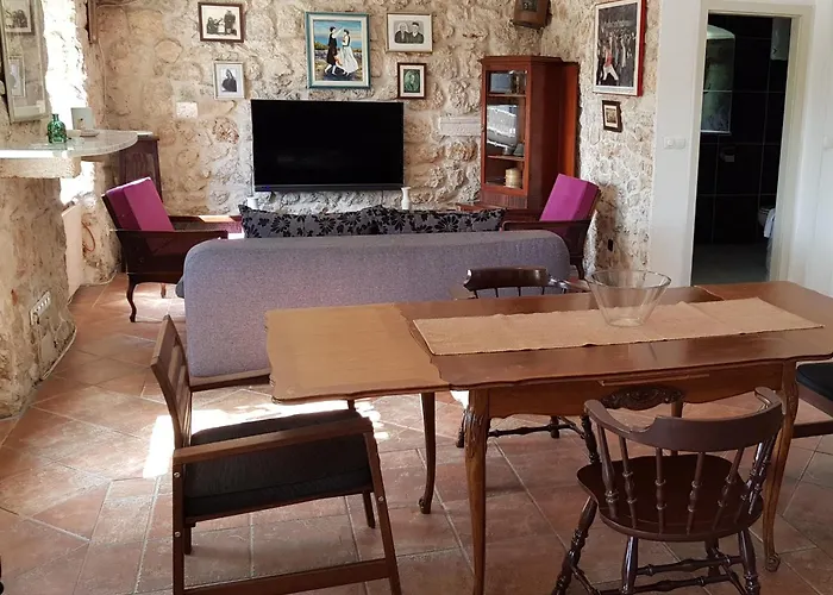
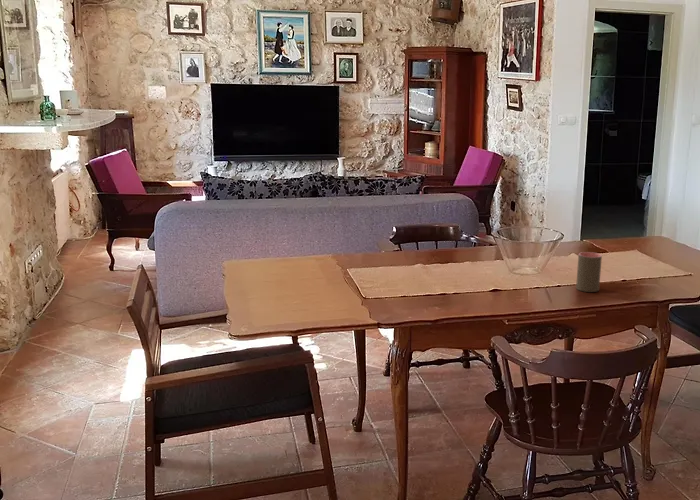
+ cup [575,251,603,293]
